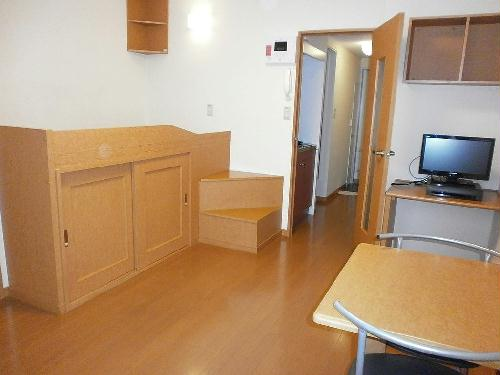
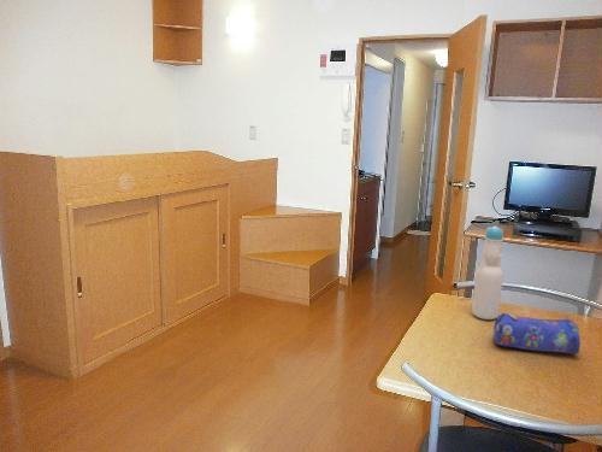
+ pencil case [492,311,582,356]
+ bottle [471,225,504,321]
